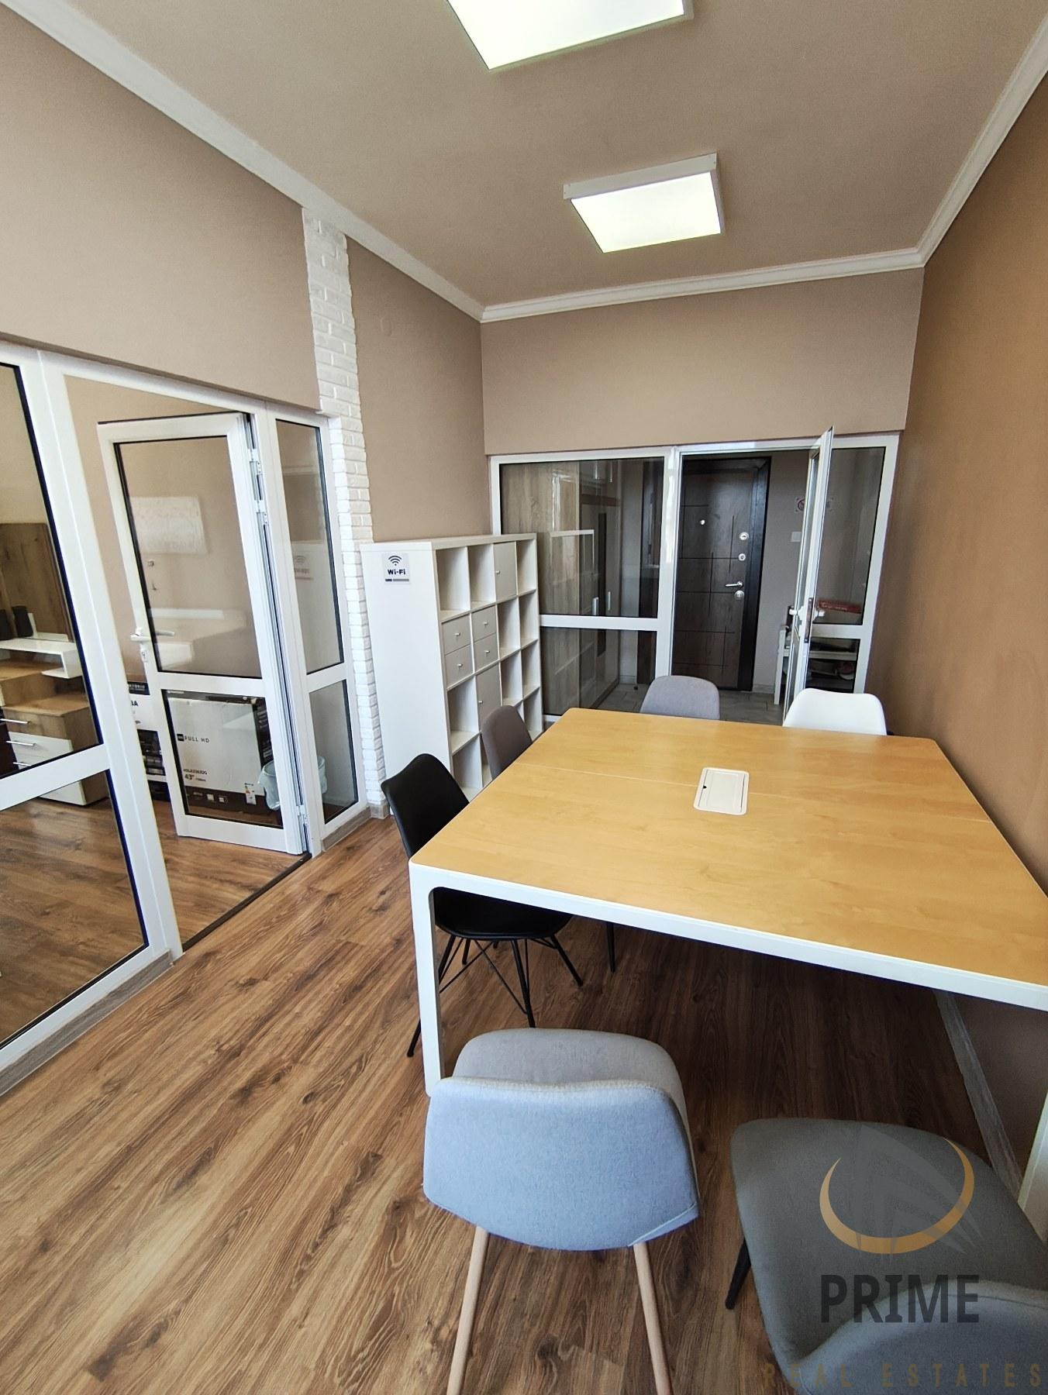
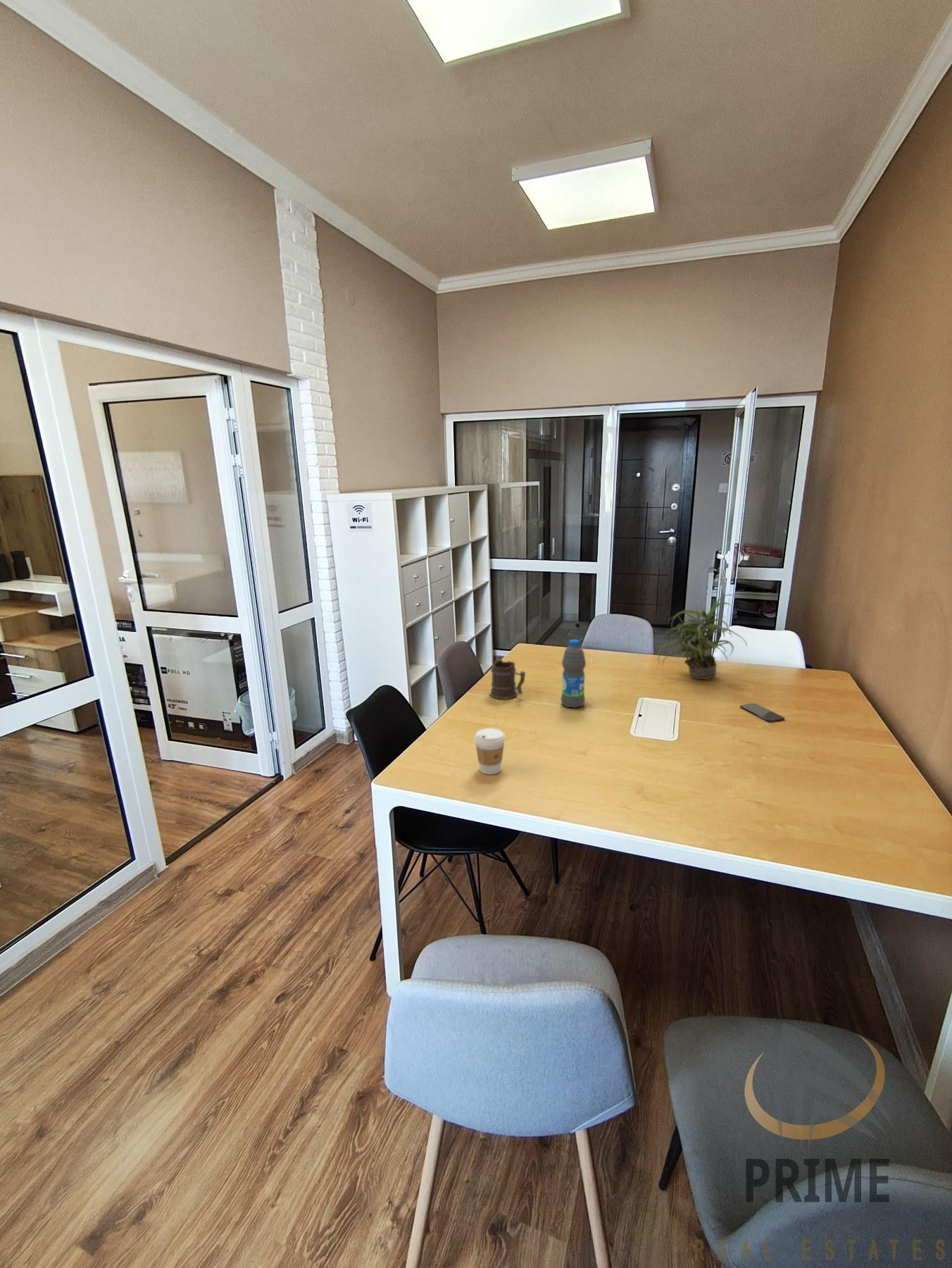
+ mug [489,659,526,700]
+ potted plant [658,593,747,680]
+ smartphone [739,703,785,722]
+ water bottle [560,639,587,709]
+ coffee cup [474,728,506,775]
